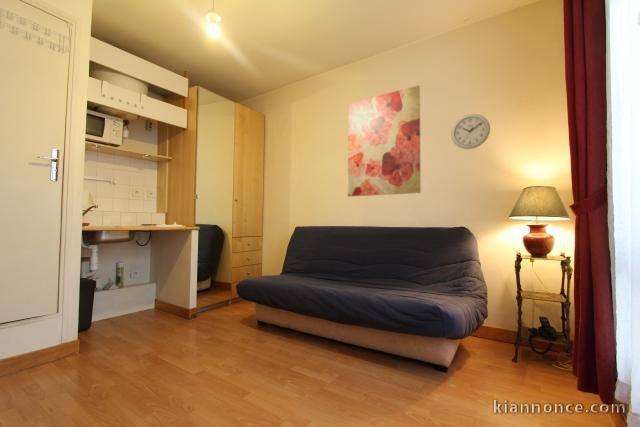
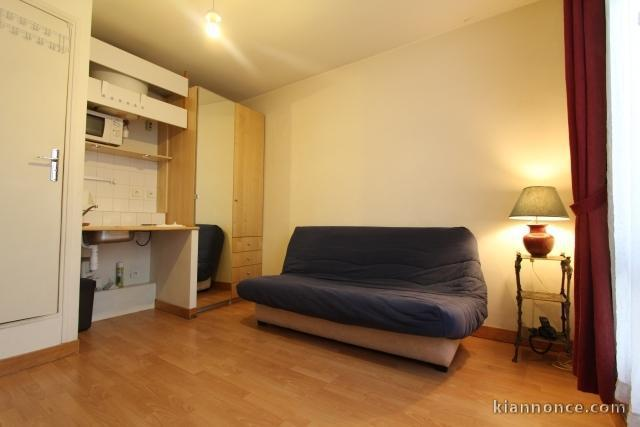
- wall art [347,84,422,198]
- wall clock [450,113,491,150]
